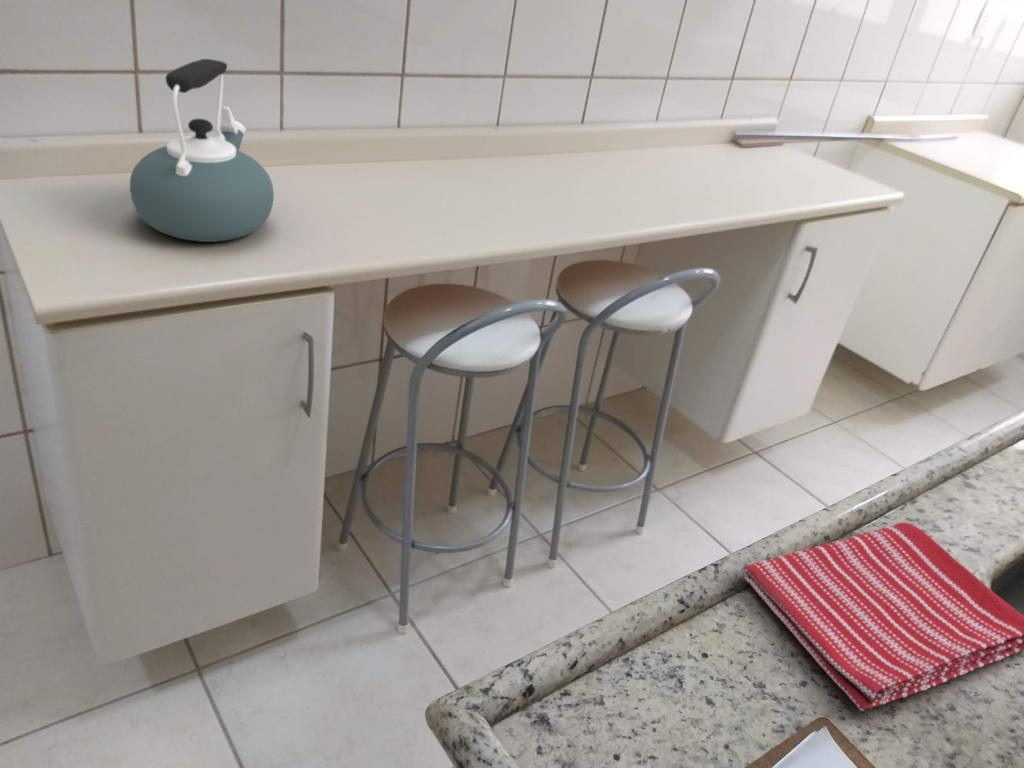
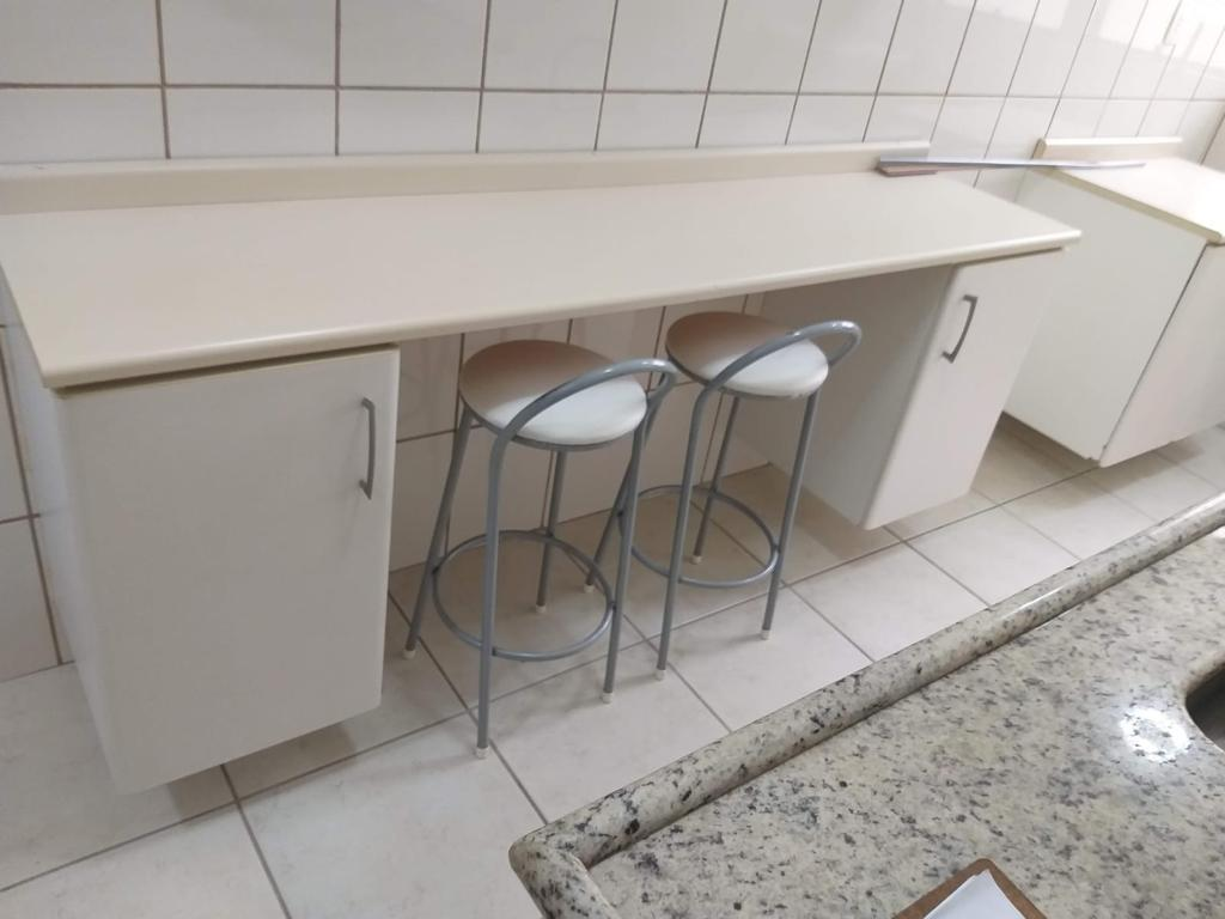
- kettle [129,58,275,243]
- dish towel [741,521,1024,712]
